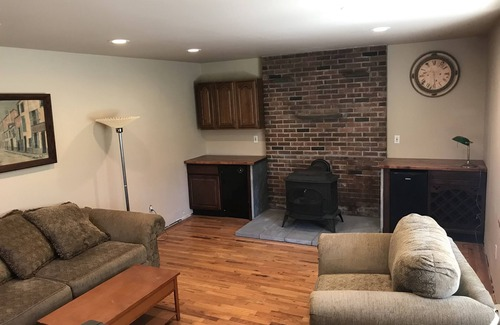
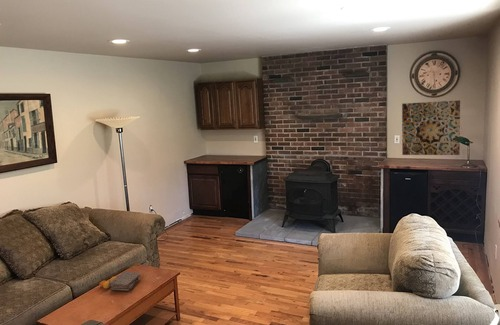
+ book [98,270,142,292]
+ wall art [401,99,461,156]
